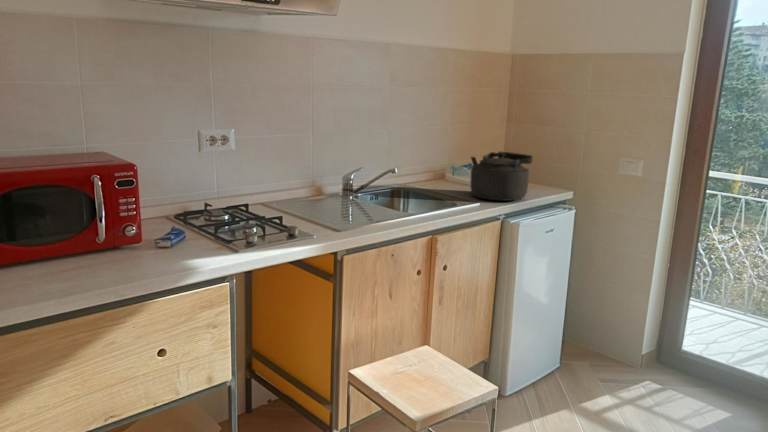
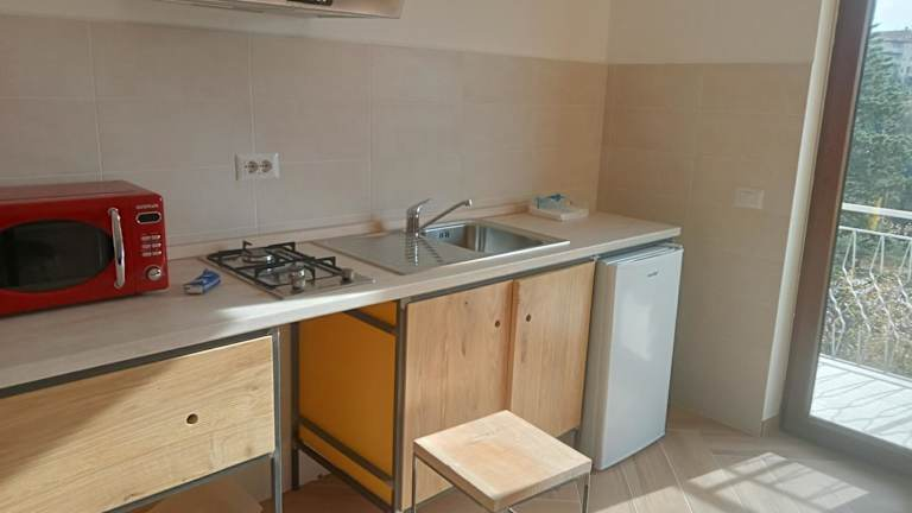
- kettle [469,151,534,202]
